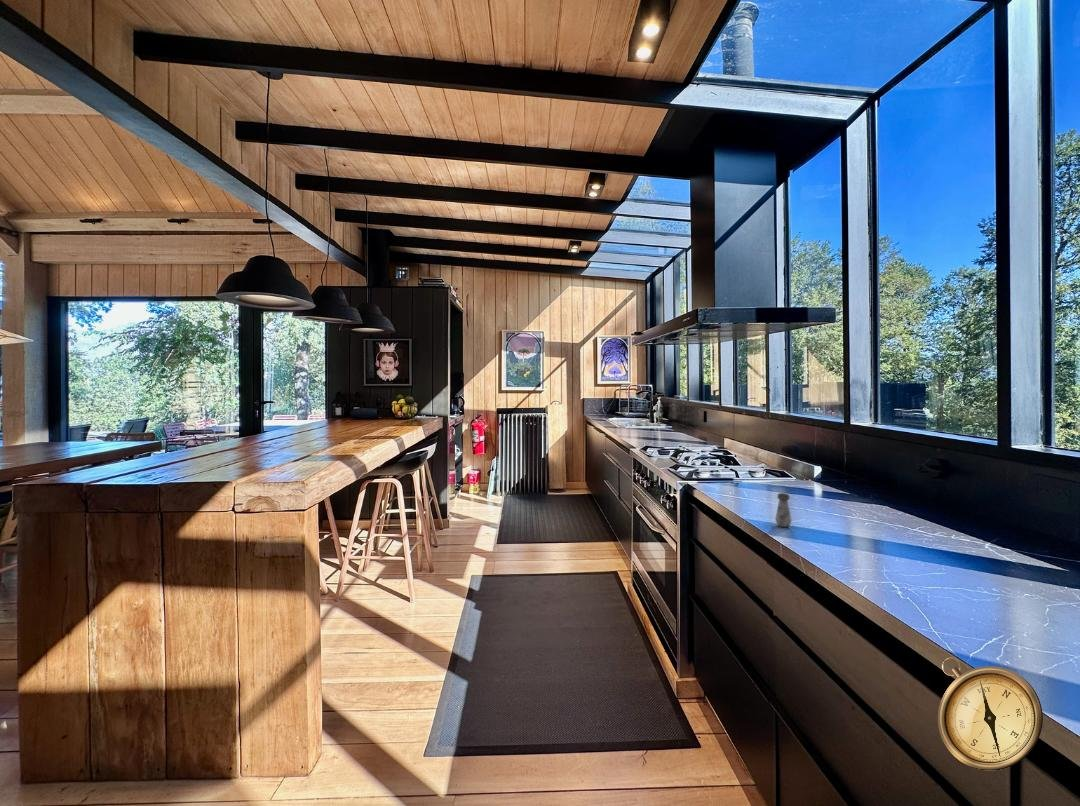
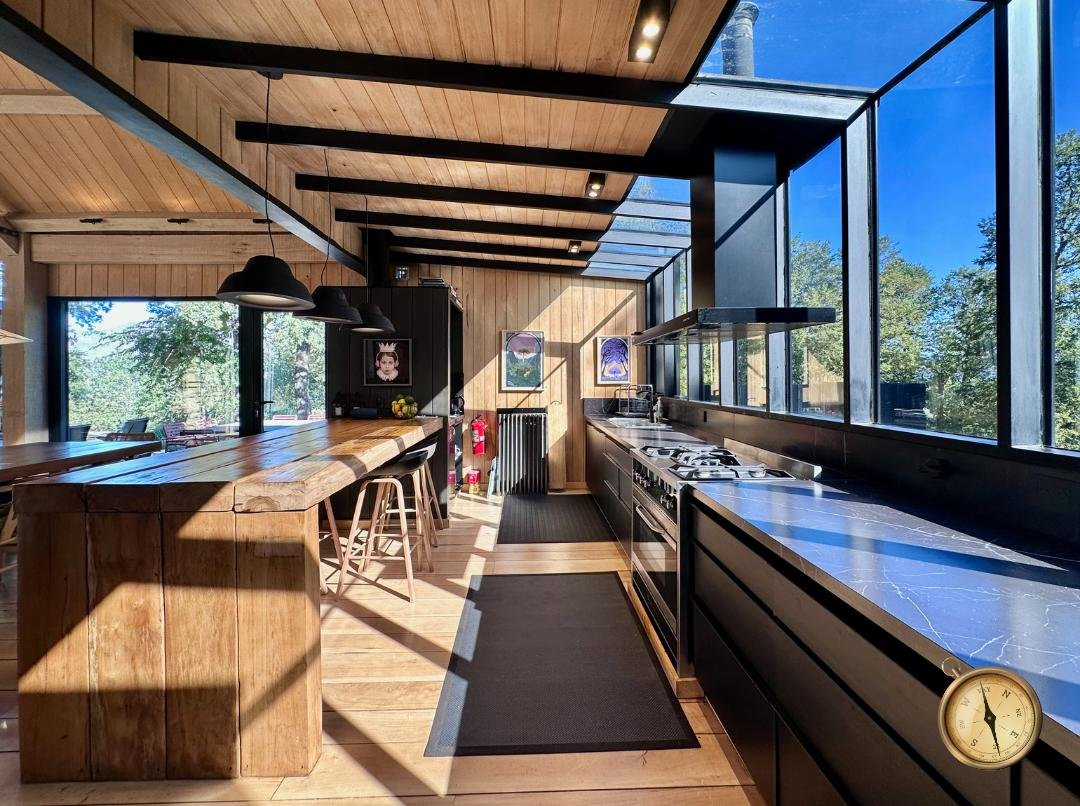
- salt shaker [774,492,793,528]
